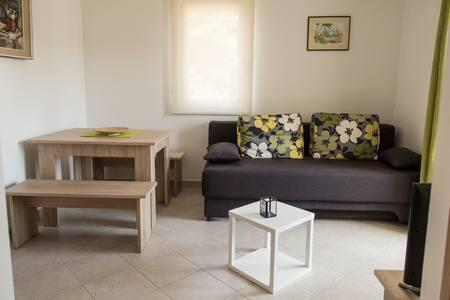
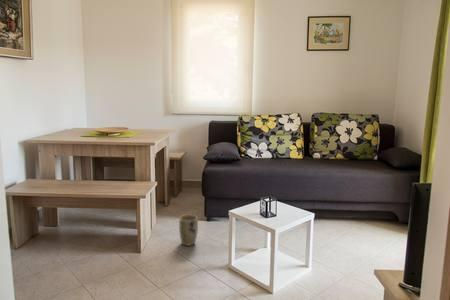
+ plant pot [178,214,199,247]
